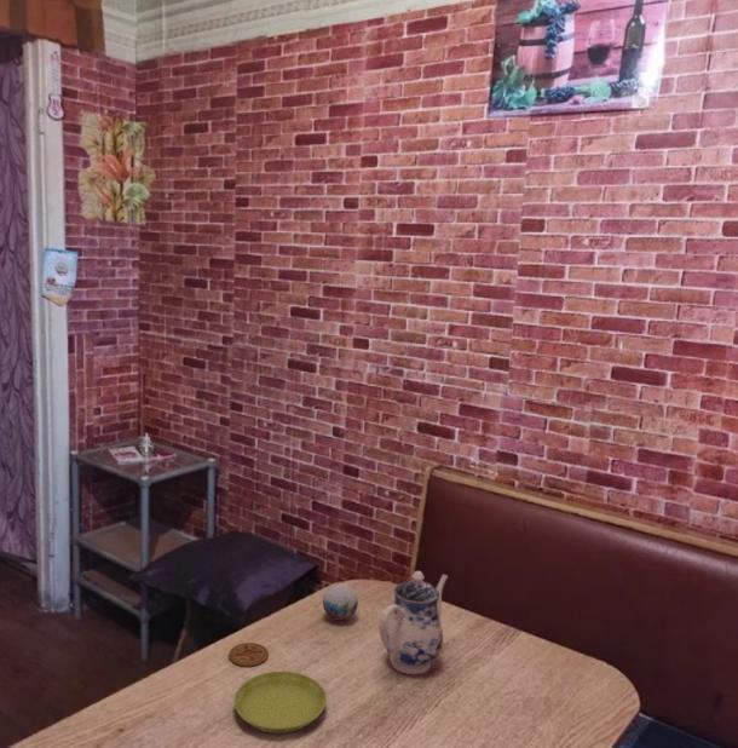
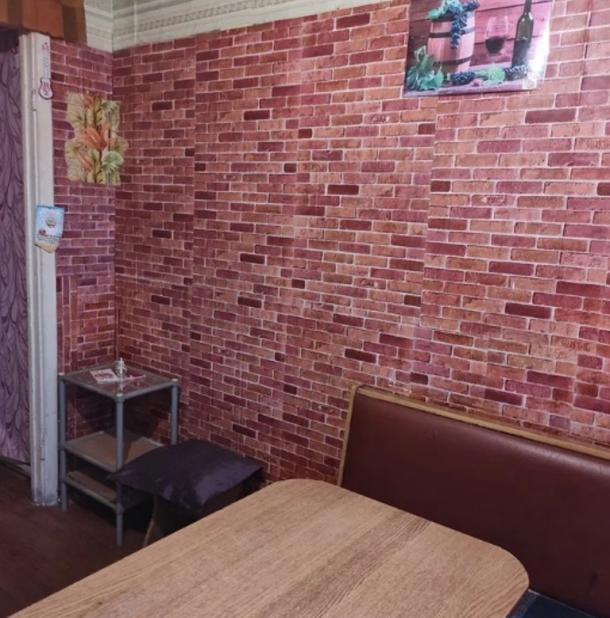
- coaster [227,641,270,668]
- decorative orb [322,582,359,622]
- saucer [232,671,328,735]
- teapot [377,570,449,675]
